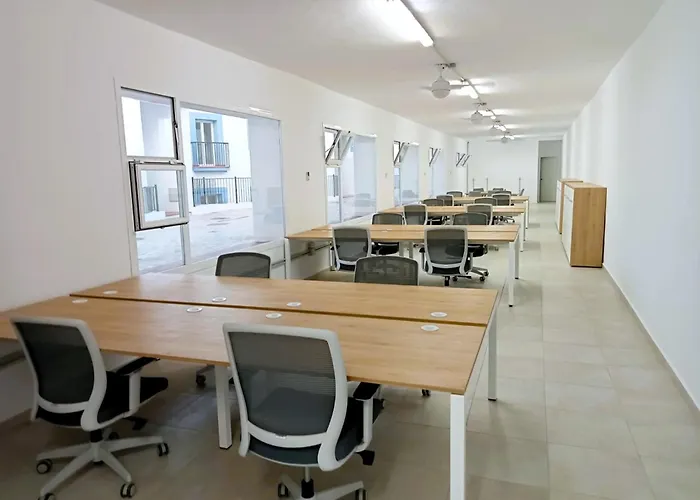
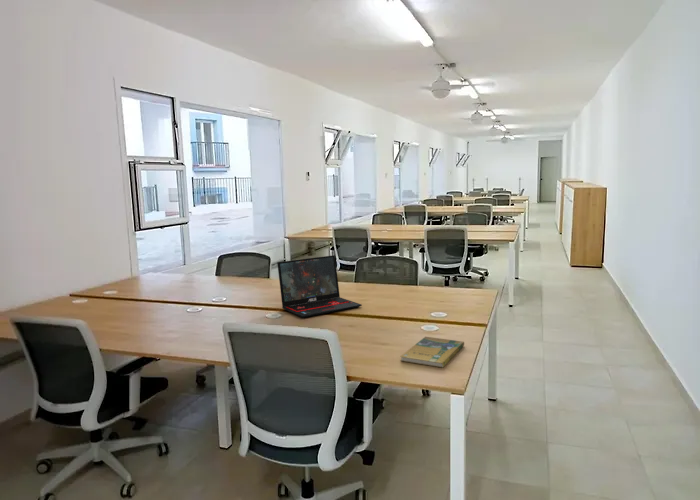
+ booklet [399,336,465,369]
+ laptop [276,254,363,319]
